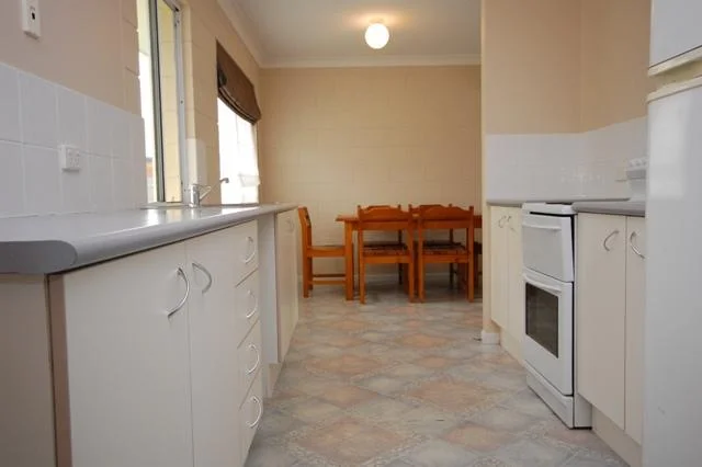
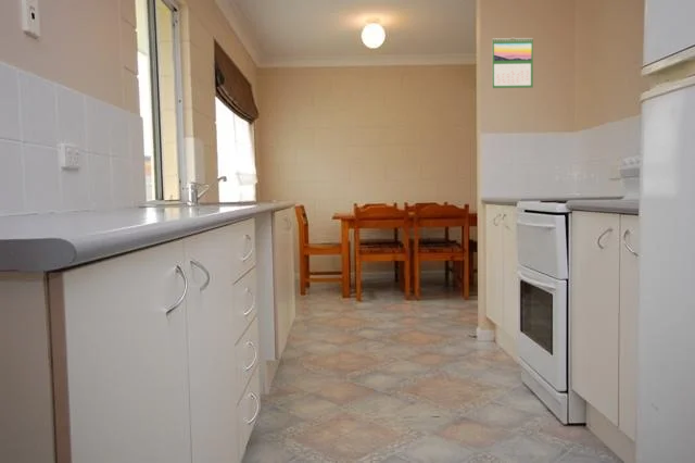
+ calendar [491,36,534,89]
